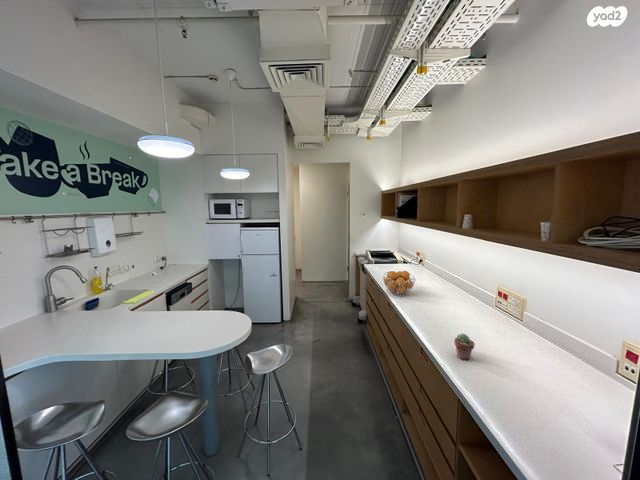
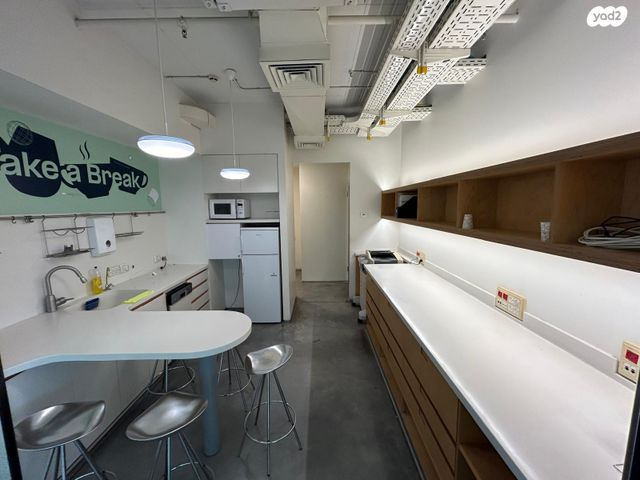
- potted succulent [453,332,476,361]
- fruit basket [382,270,416,297]
